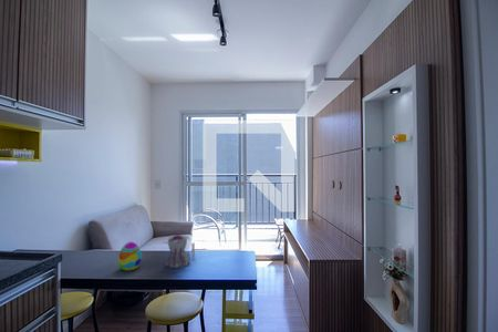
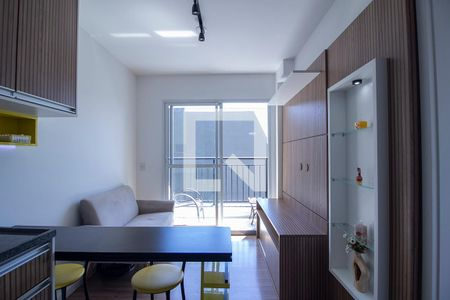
- teapot [162,234,196,269]
- decorative egg [117,241,143,272]
